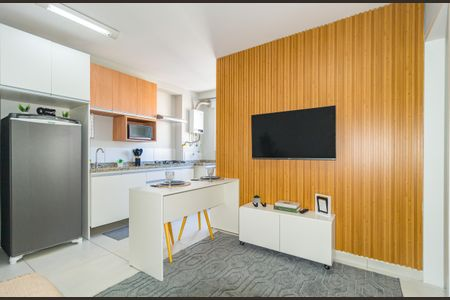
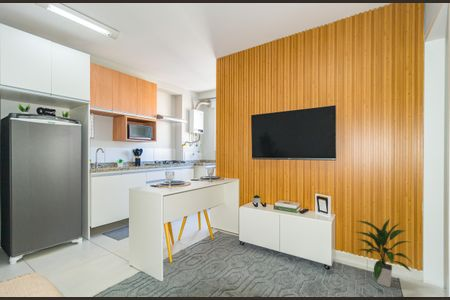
+ indoor plant [354,218,413,288]
